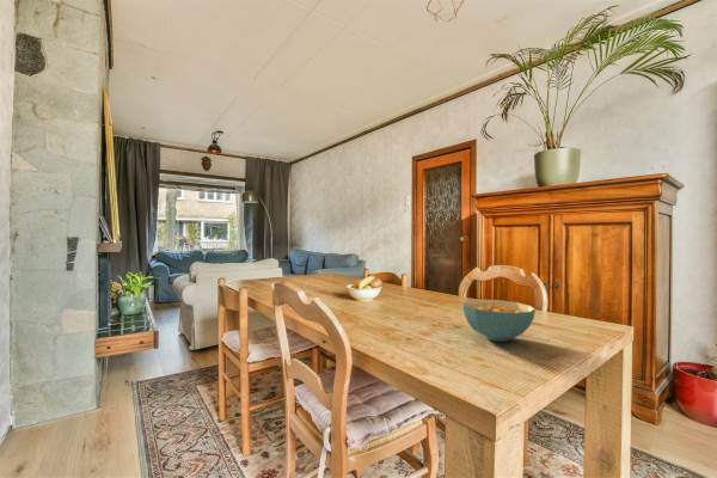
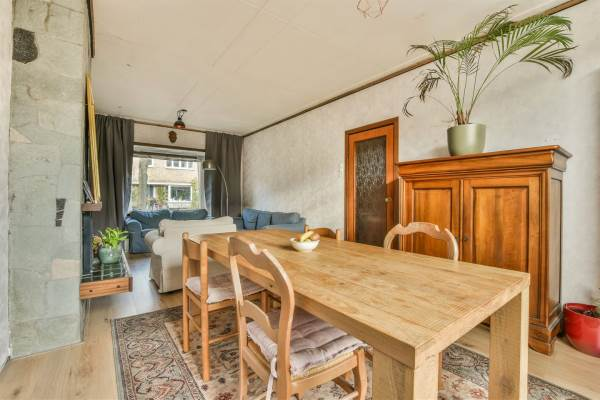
- cereal bowl [460,299,537,343]
